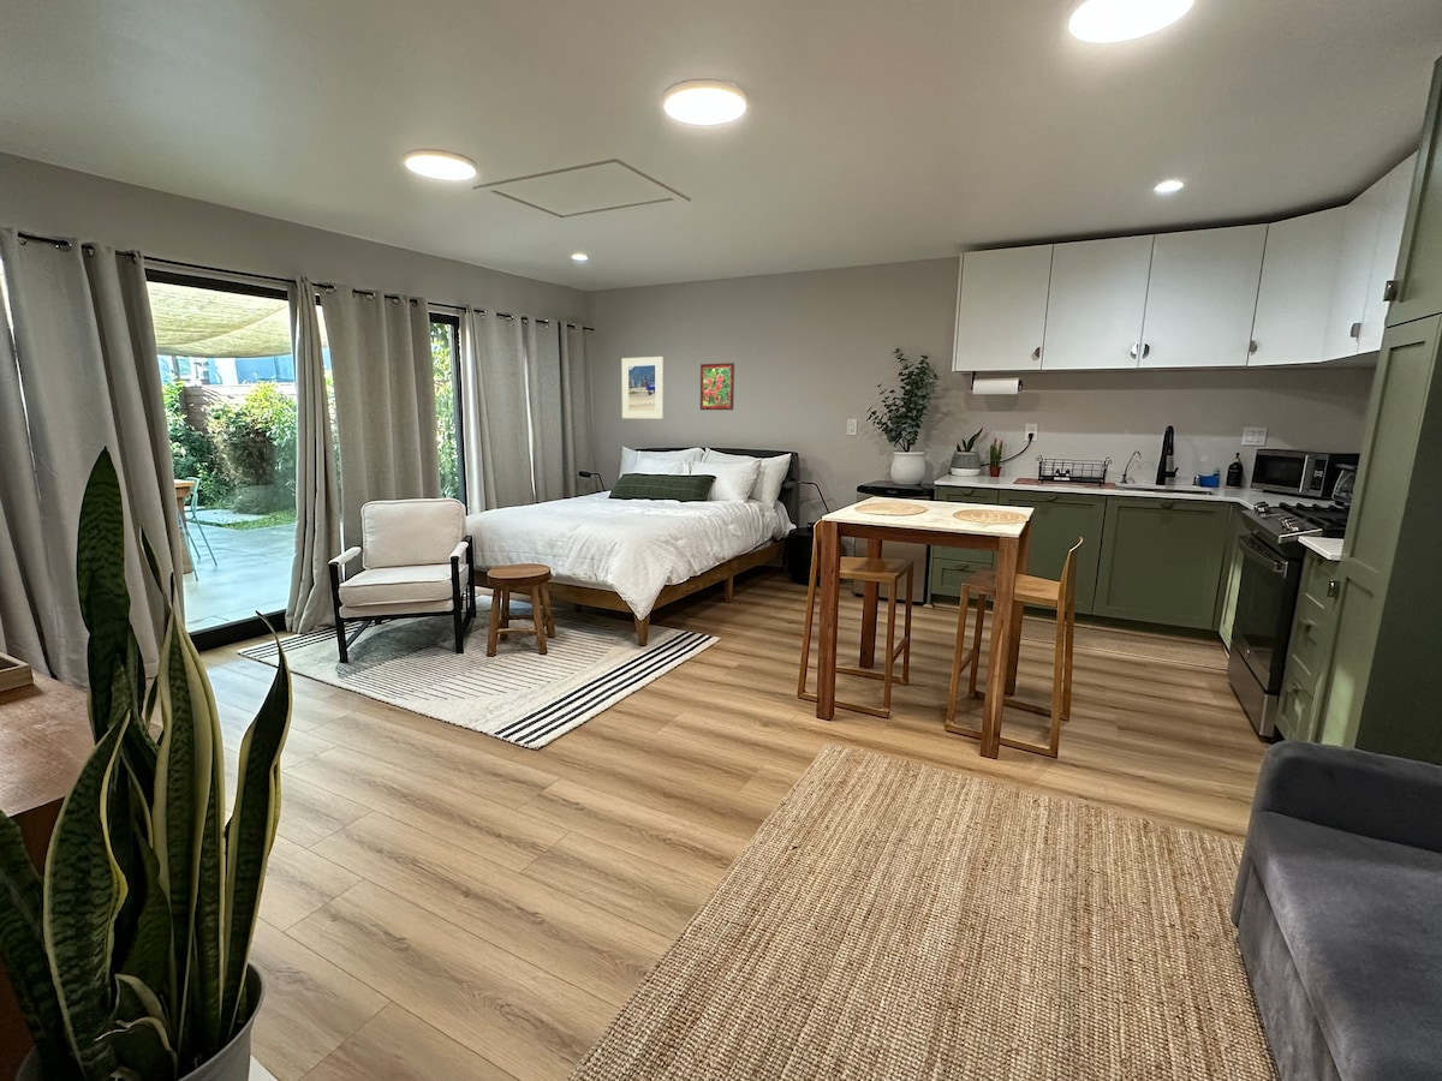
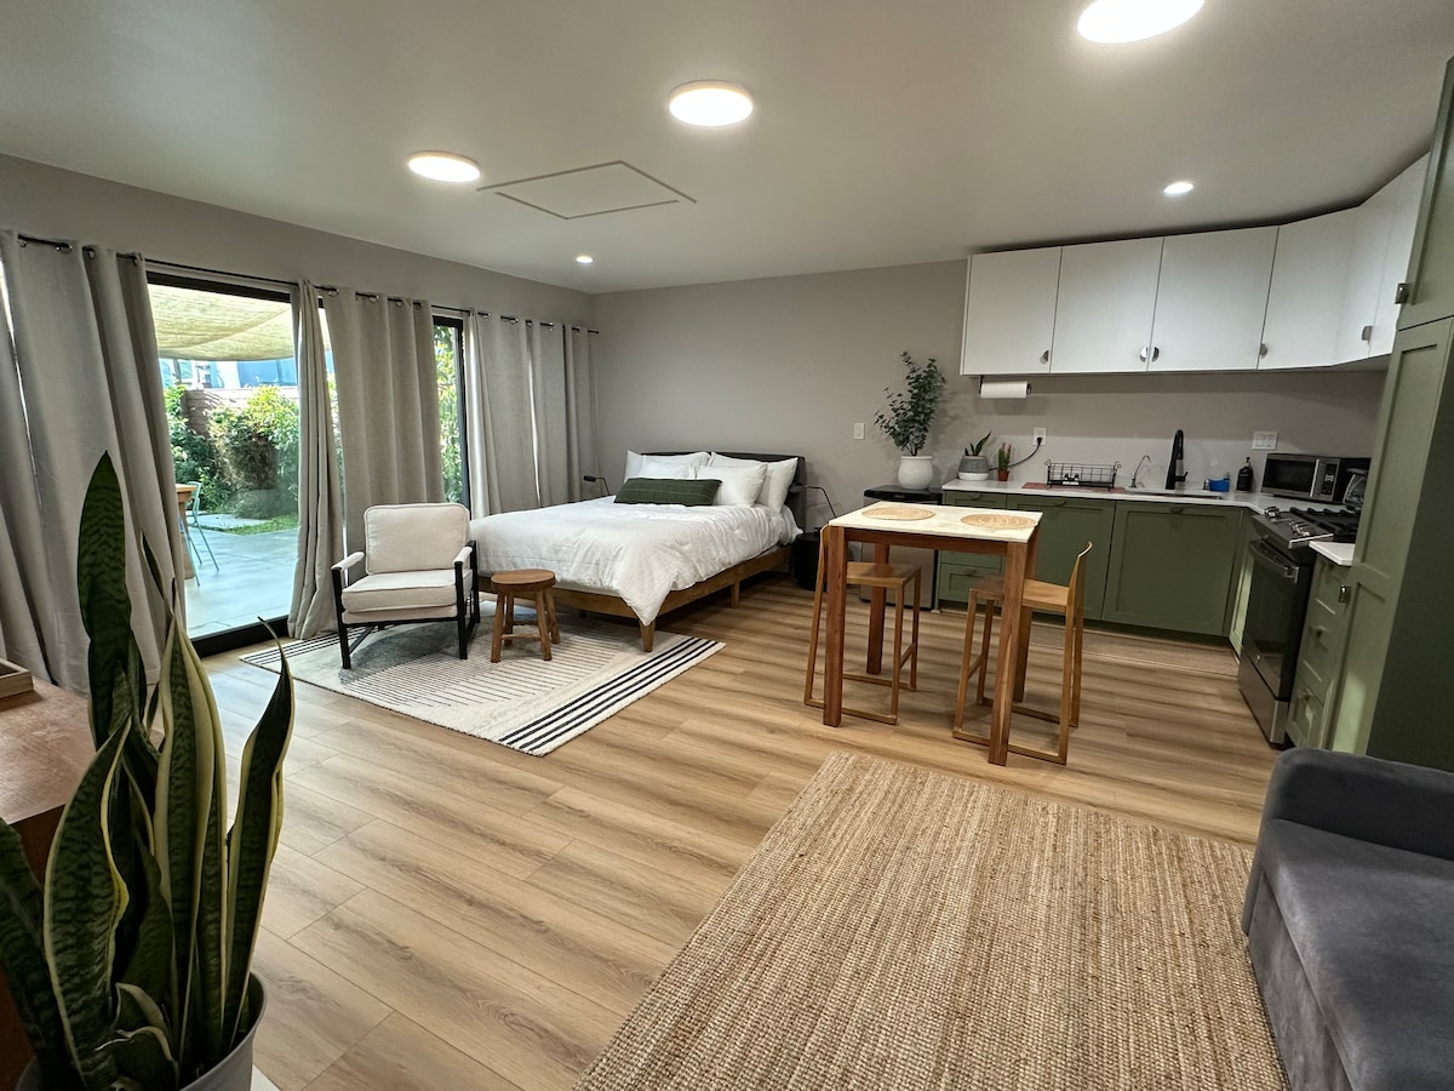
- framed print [699,362,735,411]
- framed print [621,356,665,419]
